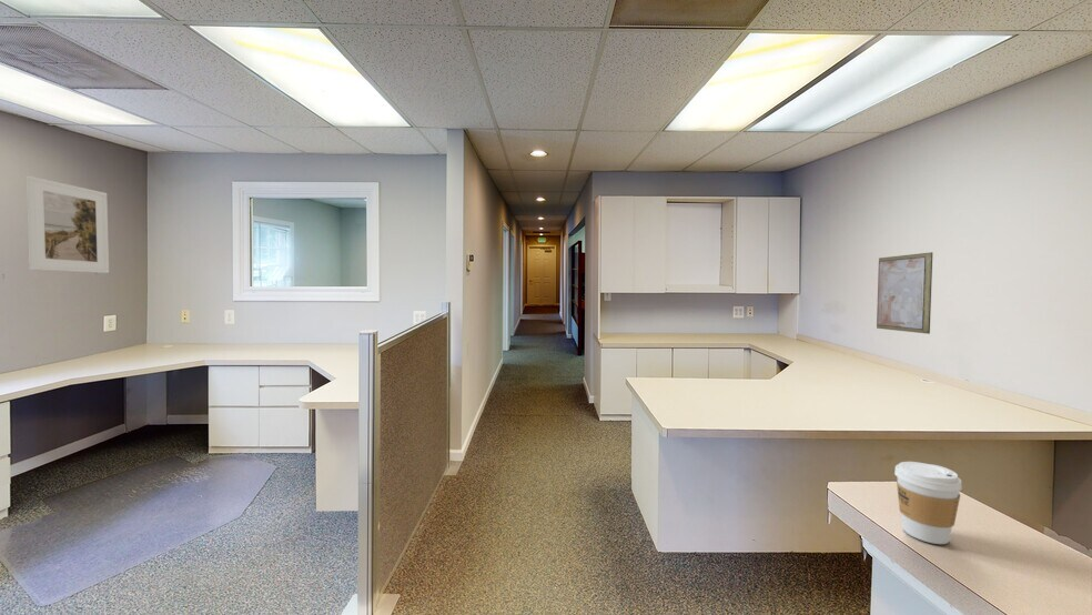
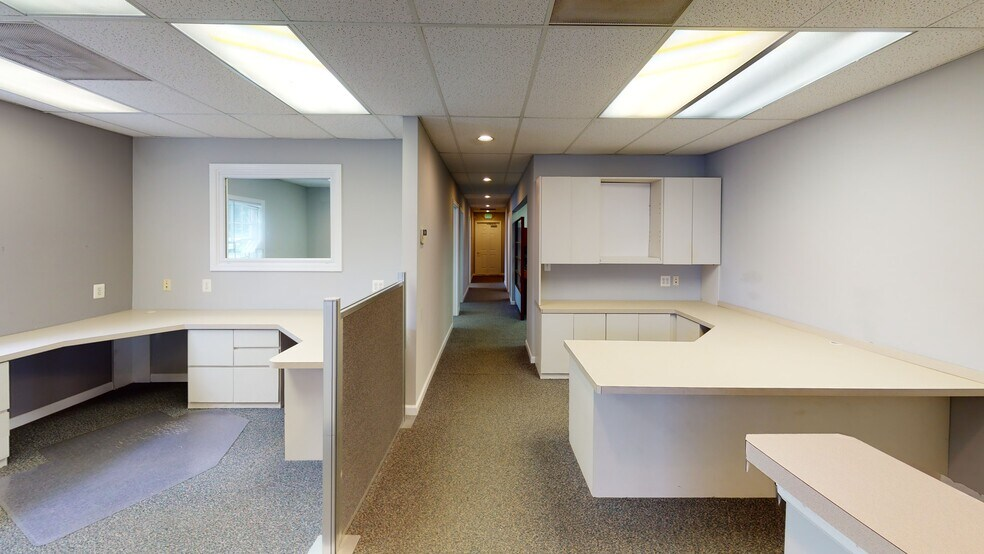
- wall art [876,251,933,335]
- coffee cup [893,461,963,545]
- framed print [24,174,110,274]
